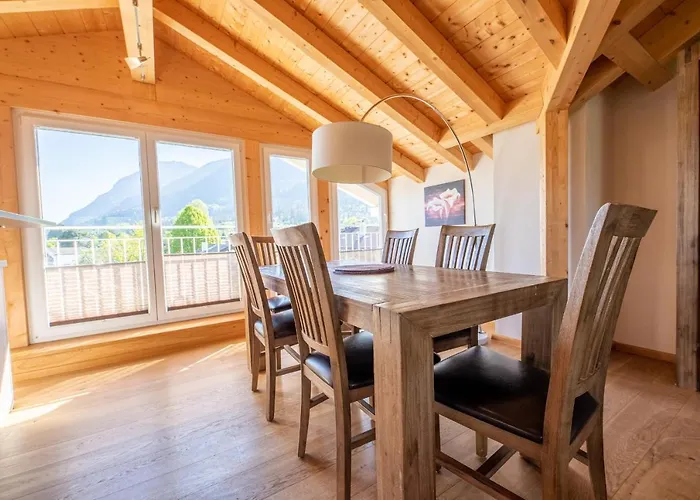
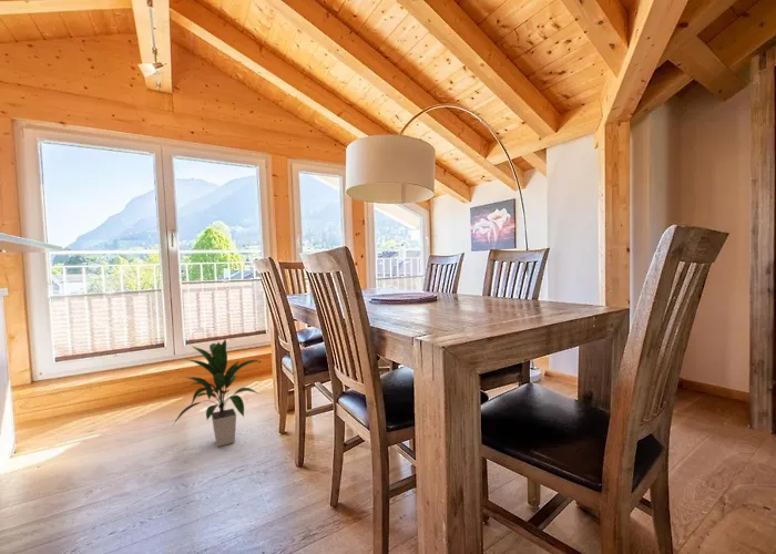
+ indoor plant [172,337,263,448]
